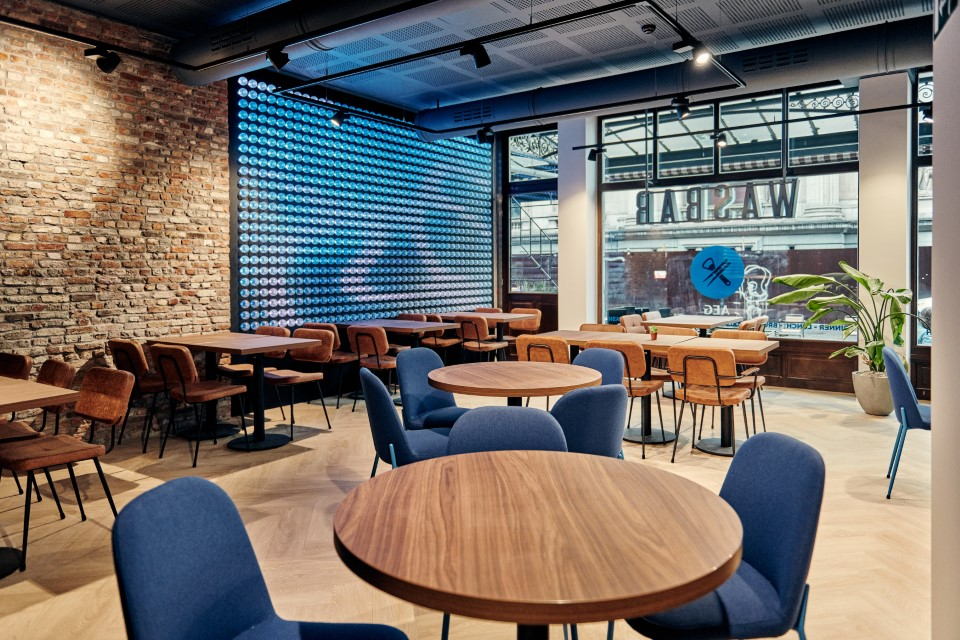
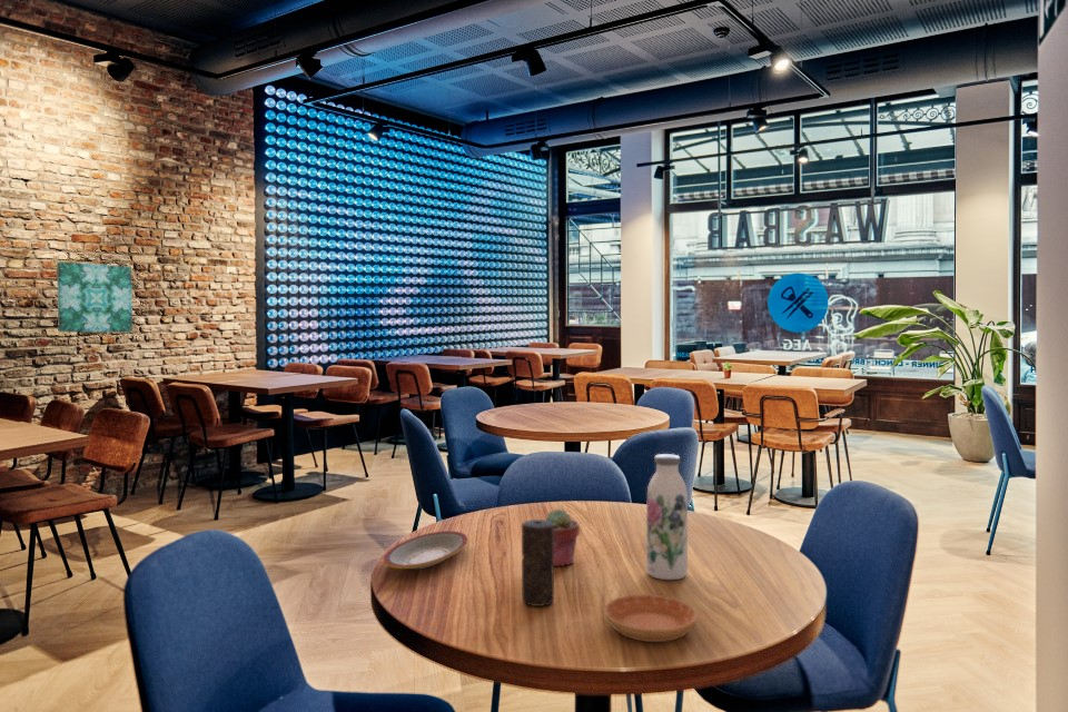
+ plate [383,530,468,570]
+ potted succulent [545,507,581,567]
+ water bottle [645,453,689,581]
+ candle [521,518,555,607]
+ saucer [603,593,699,643]
+ wall art [56,260,134,334]
